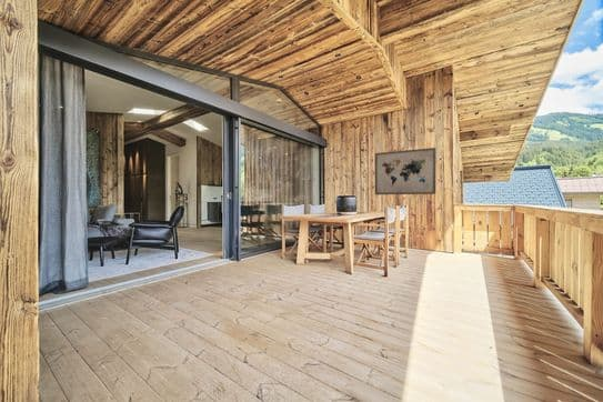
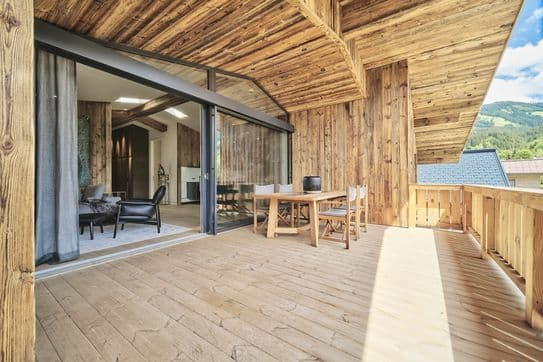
- wall art [374,147,438,195]
